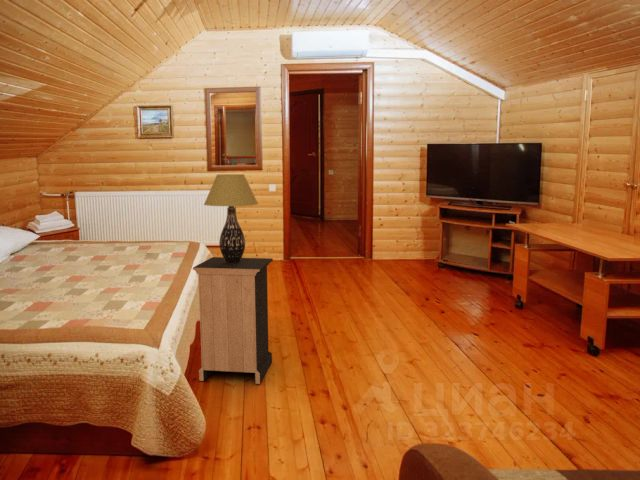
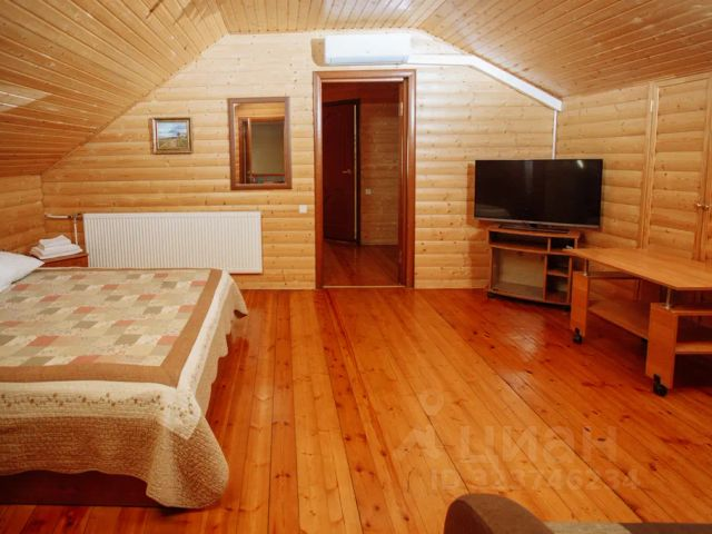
- nightstand [192,256,274,385]
- table lamp [203,173,259,264]
